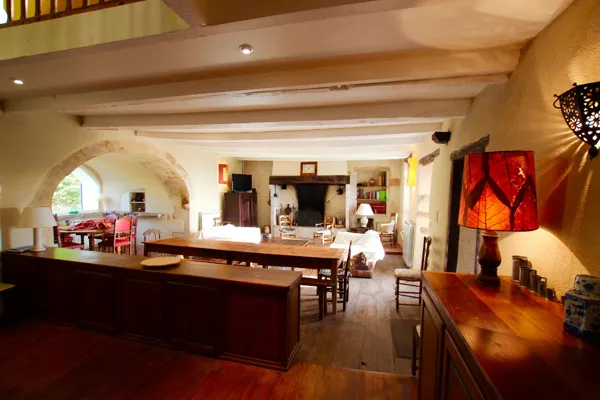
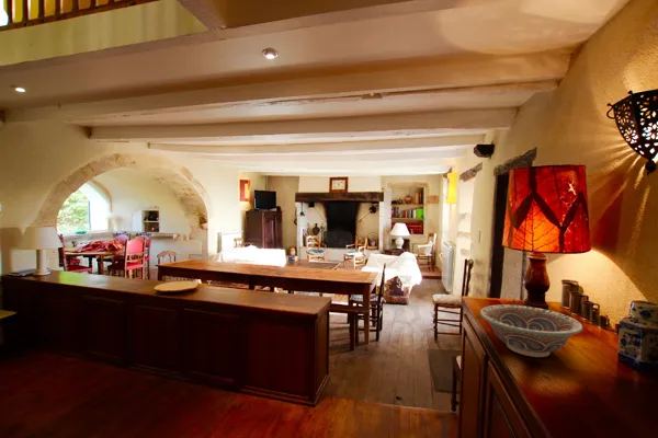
+ decorative bowl [479,303,583,358]
